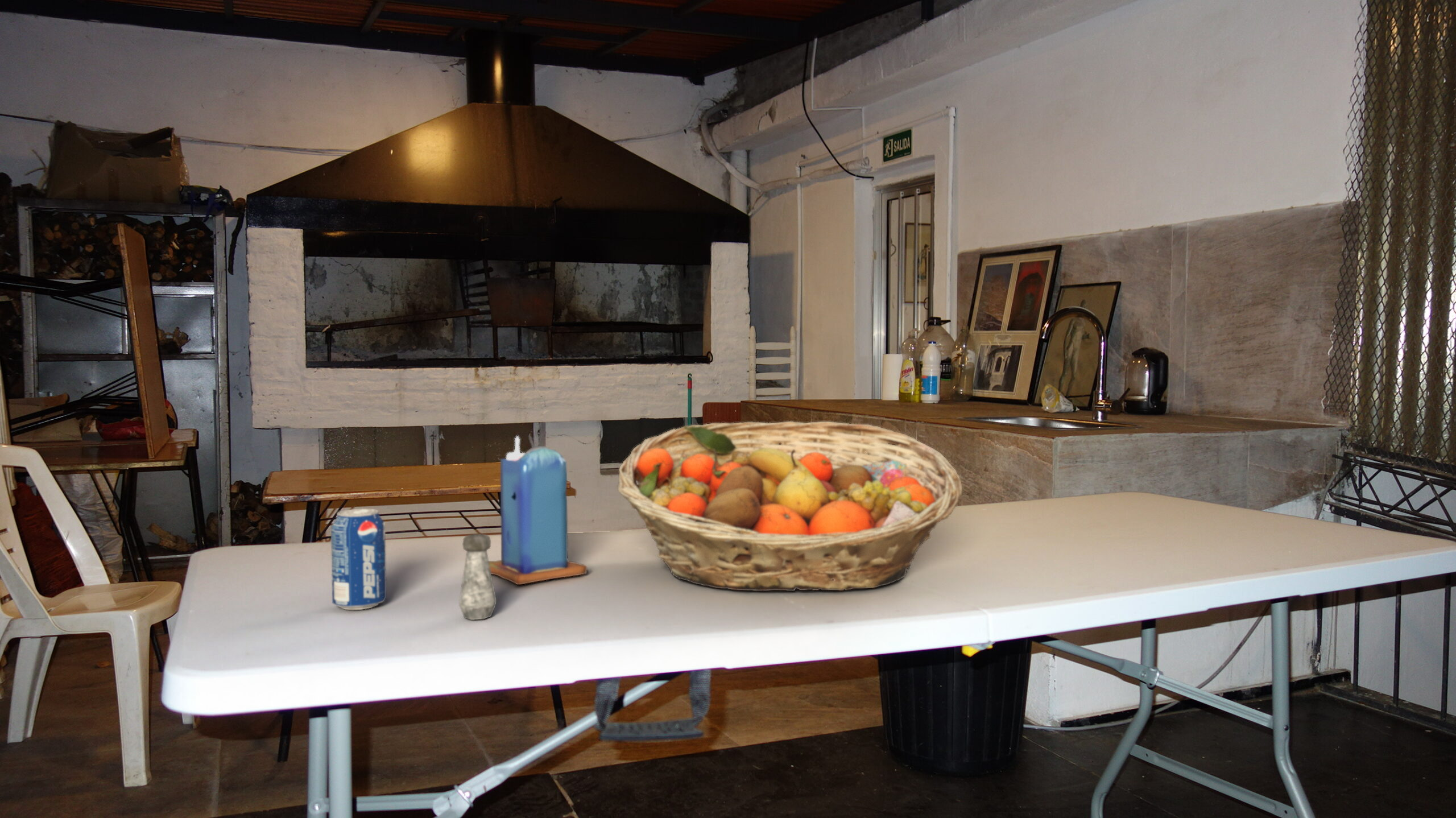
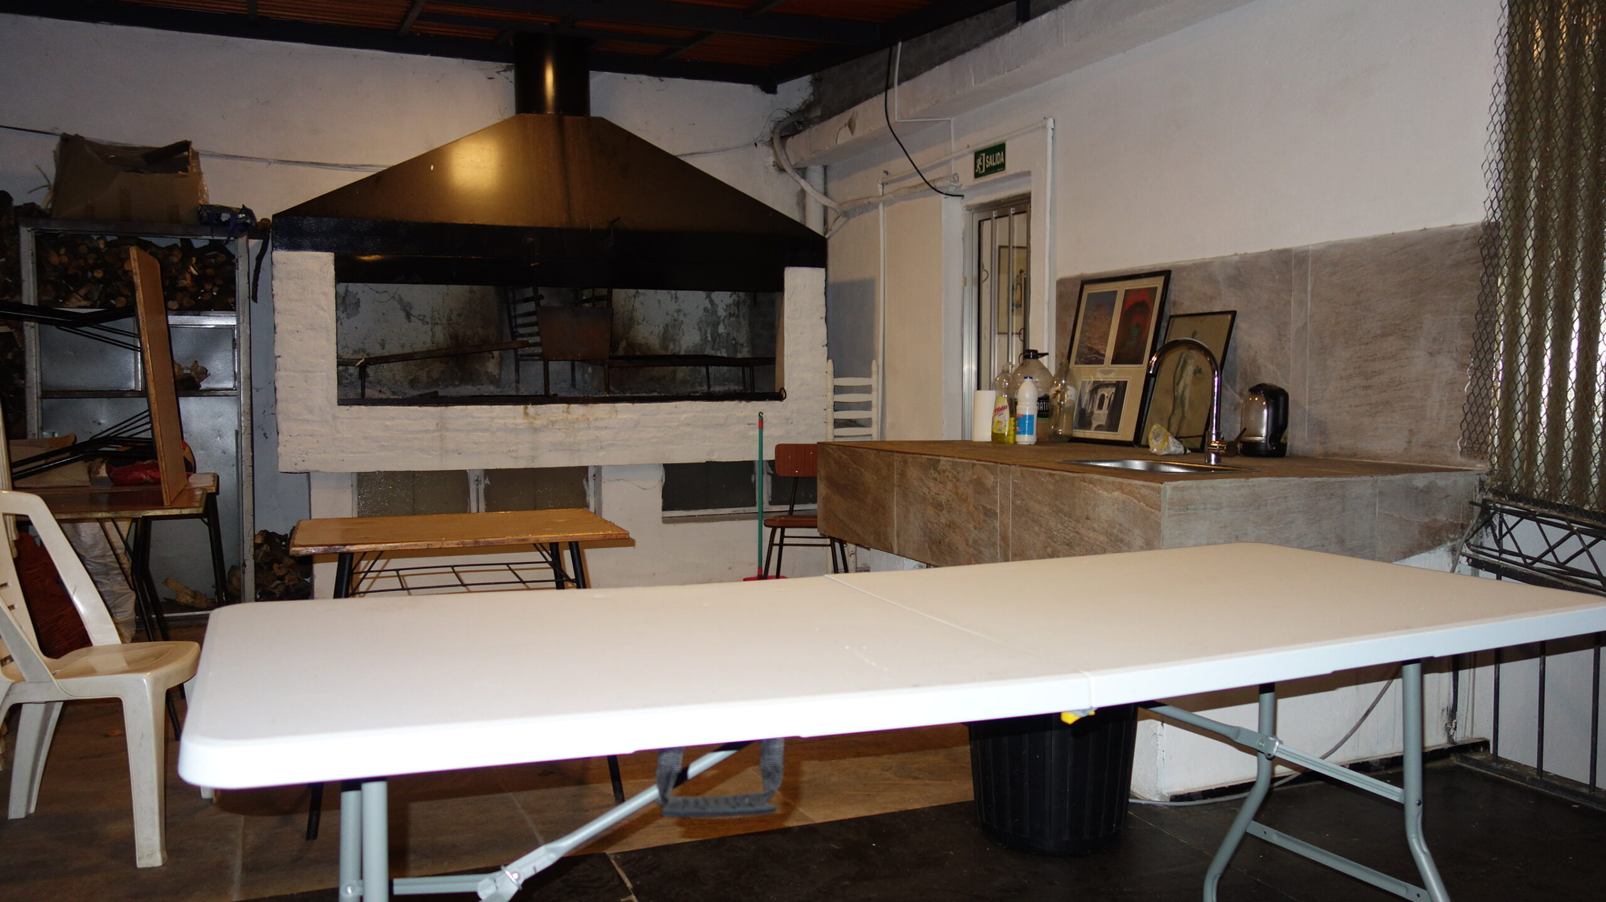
- candle [489,435,588,585]
- beverage can [330,508,387,610]
- fruit basket [617,421,963,592]
- salt shaker [458,533,497,621]
